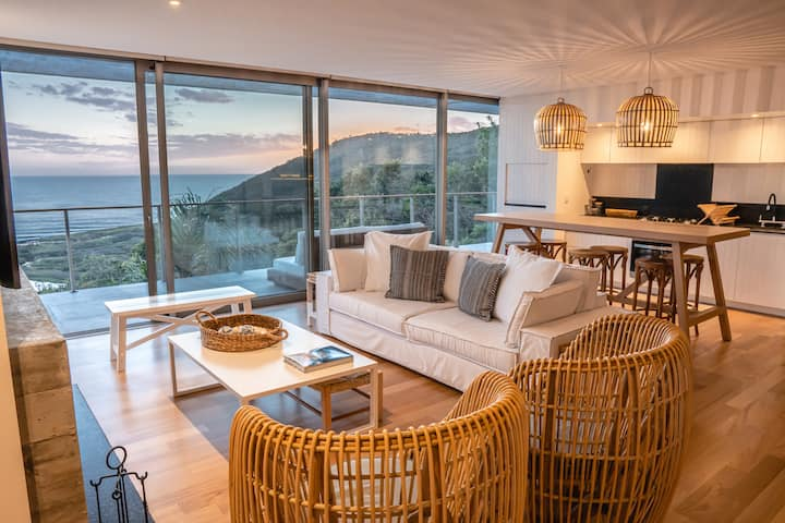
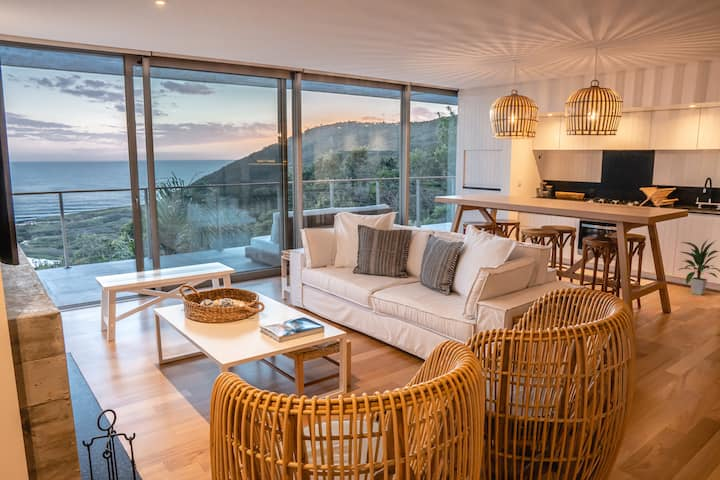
+ indoor plant [677,237,720,296]
